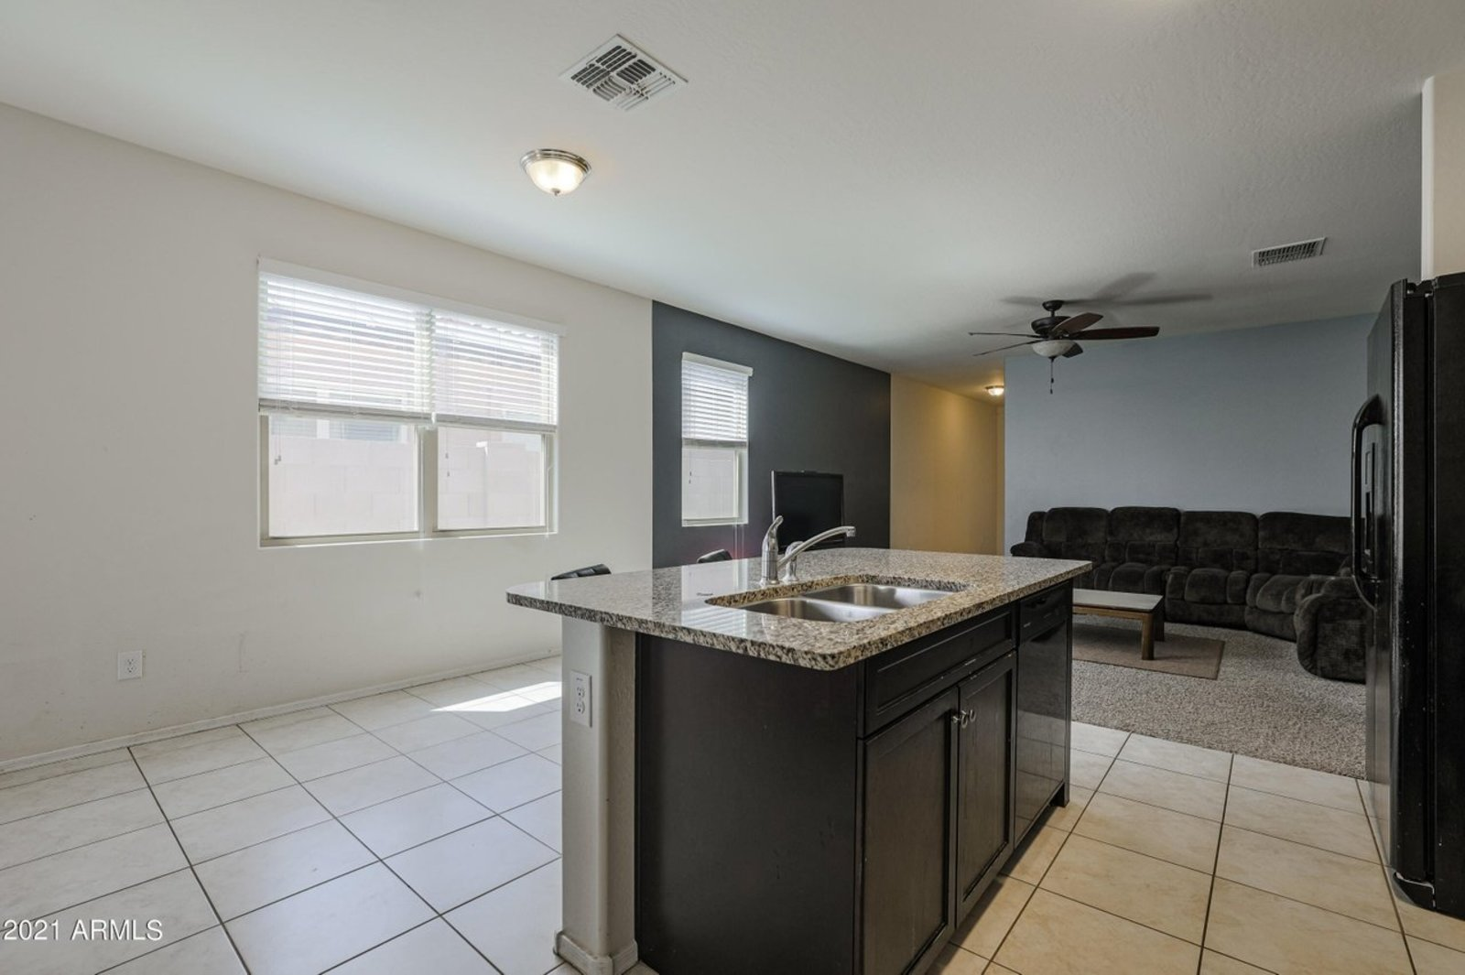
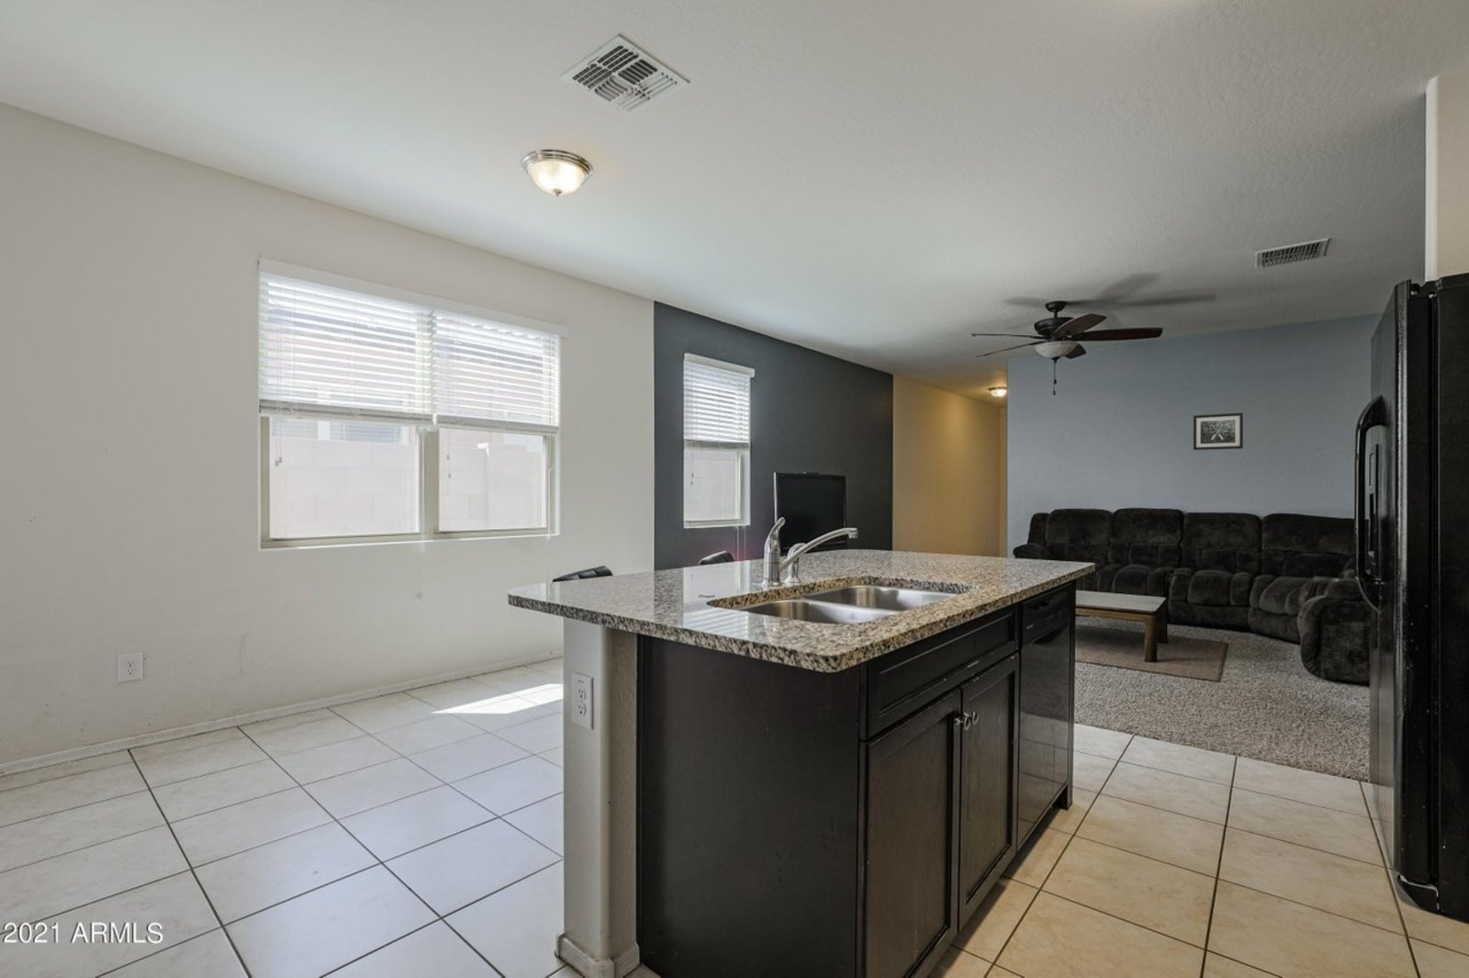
+ wall art [1193,412,1244,451]
